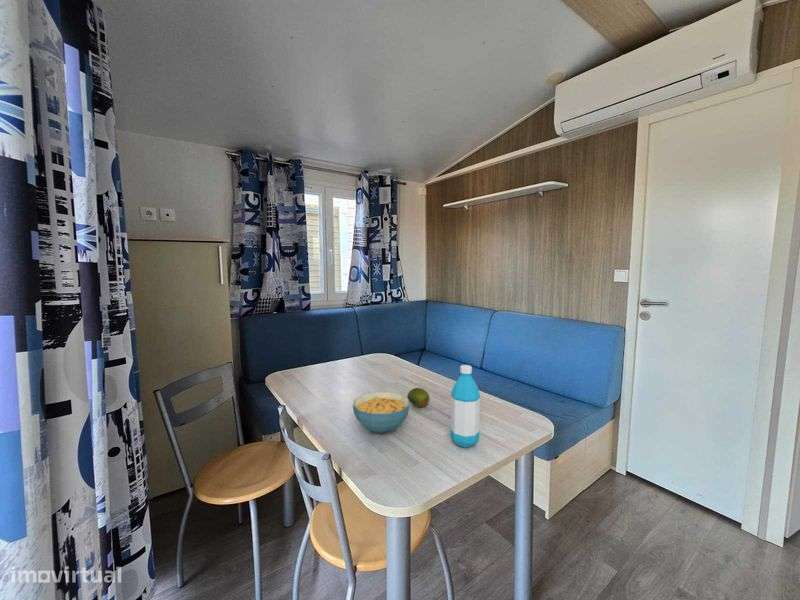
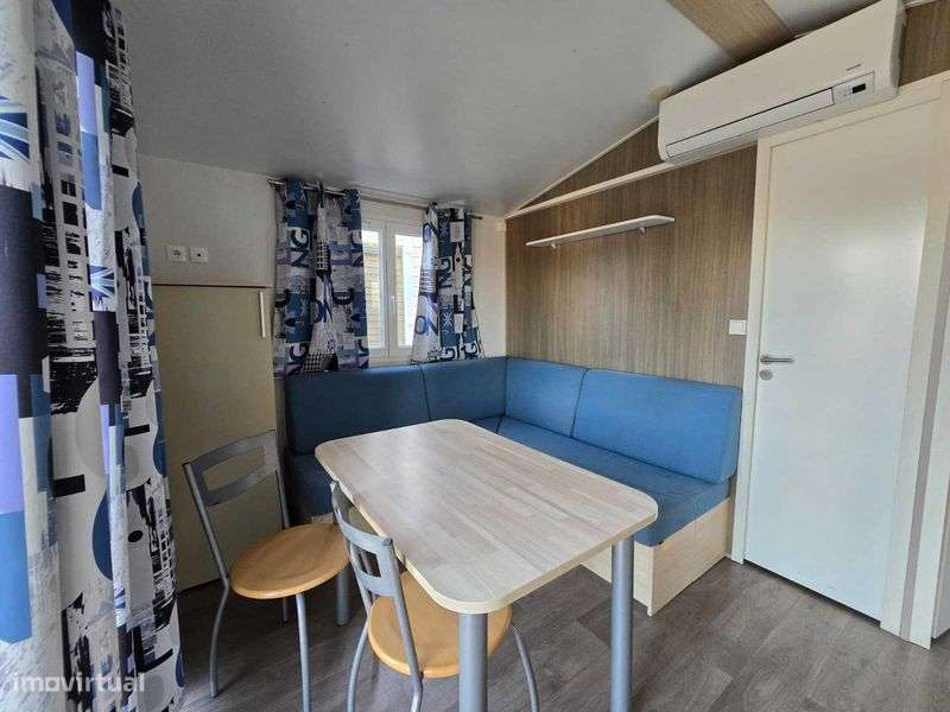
- water bottle [449,364,481,449]
- fruit [406,387,431,408]
- cereal bowl [352,391,410,434]
